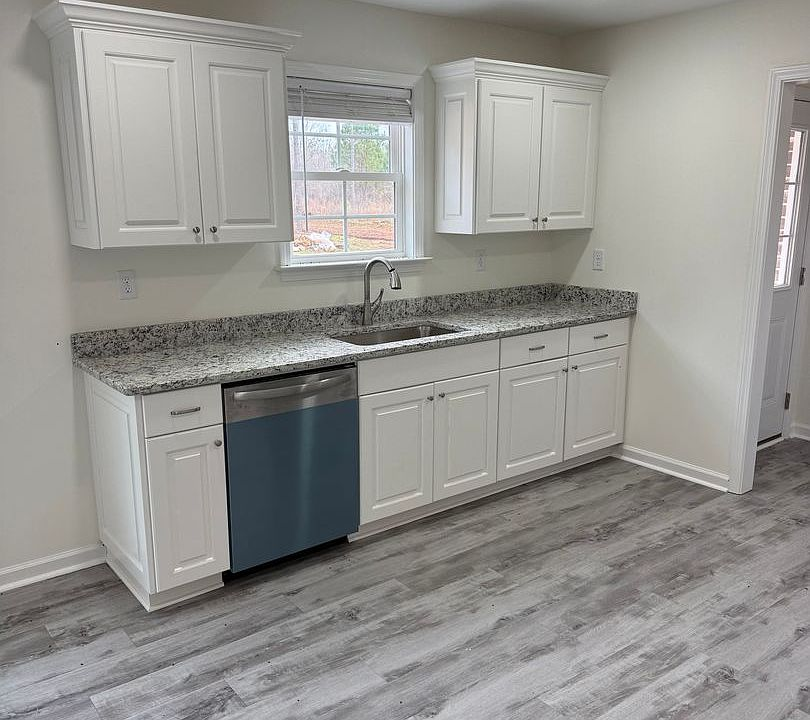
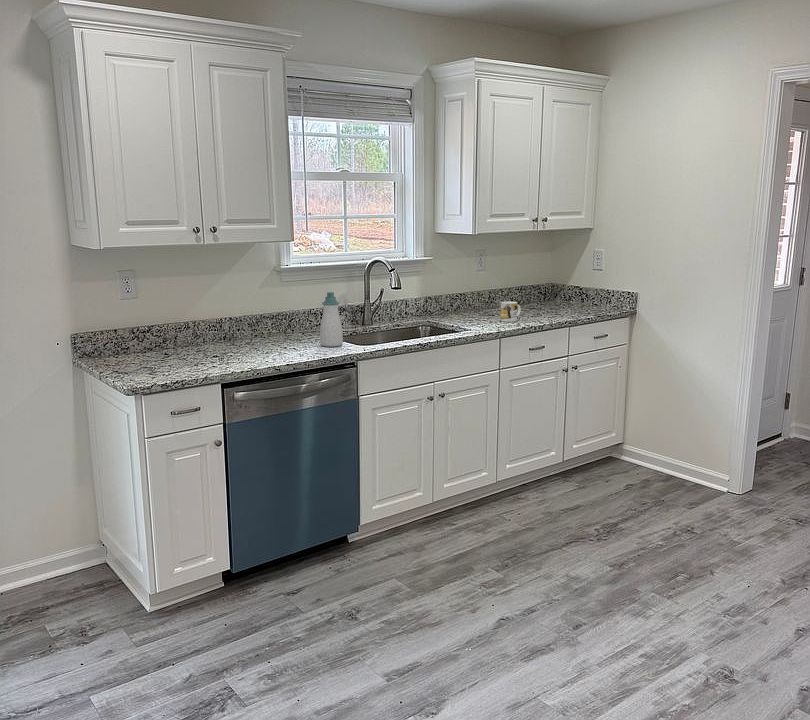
+ soap bottle [319,291,344,348]
+ mug [500,300,522,323]
